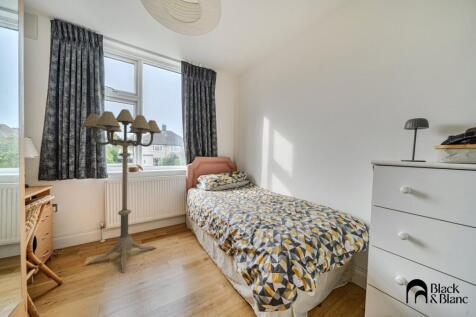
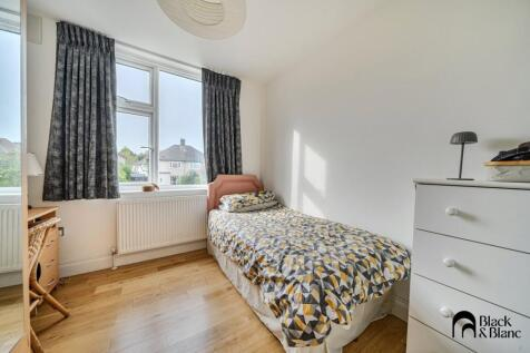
- floor lamp [81,108,162,274]
